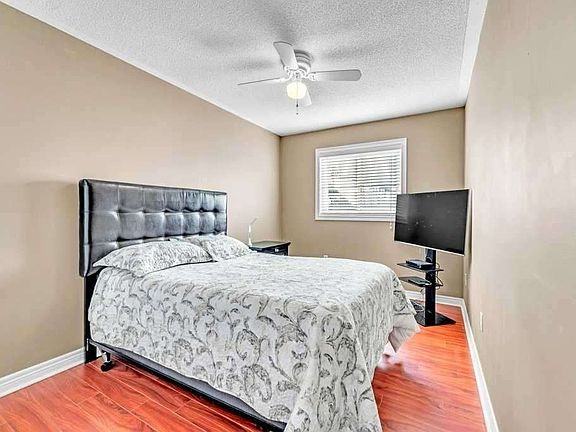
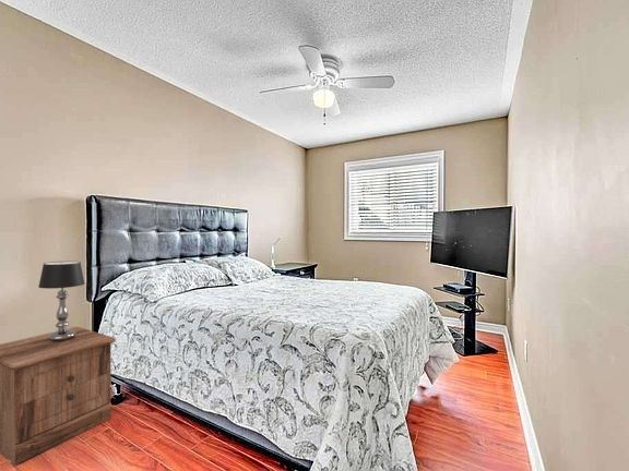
+ table lamp [37,261,85,341]
+ nightstand [0,326,117,466]
